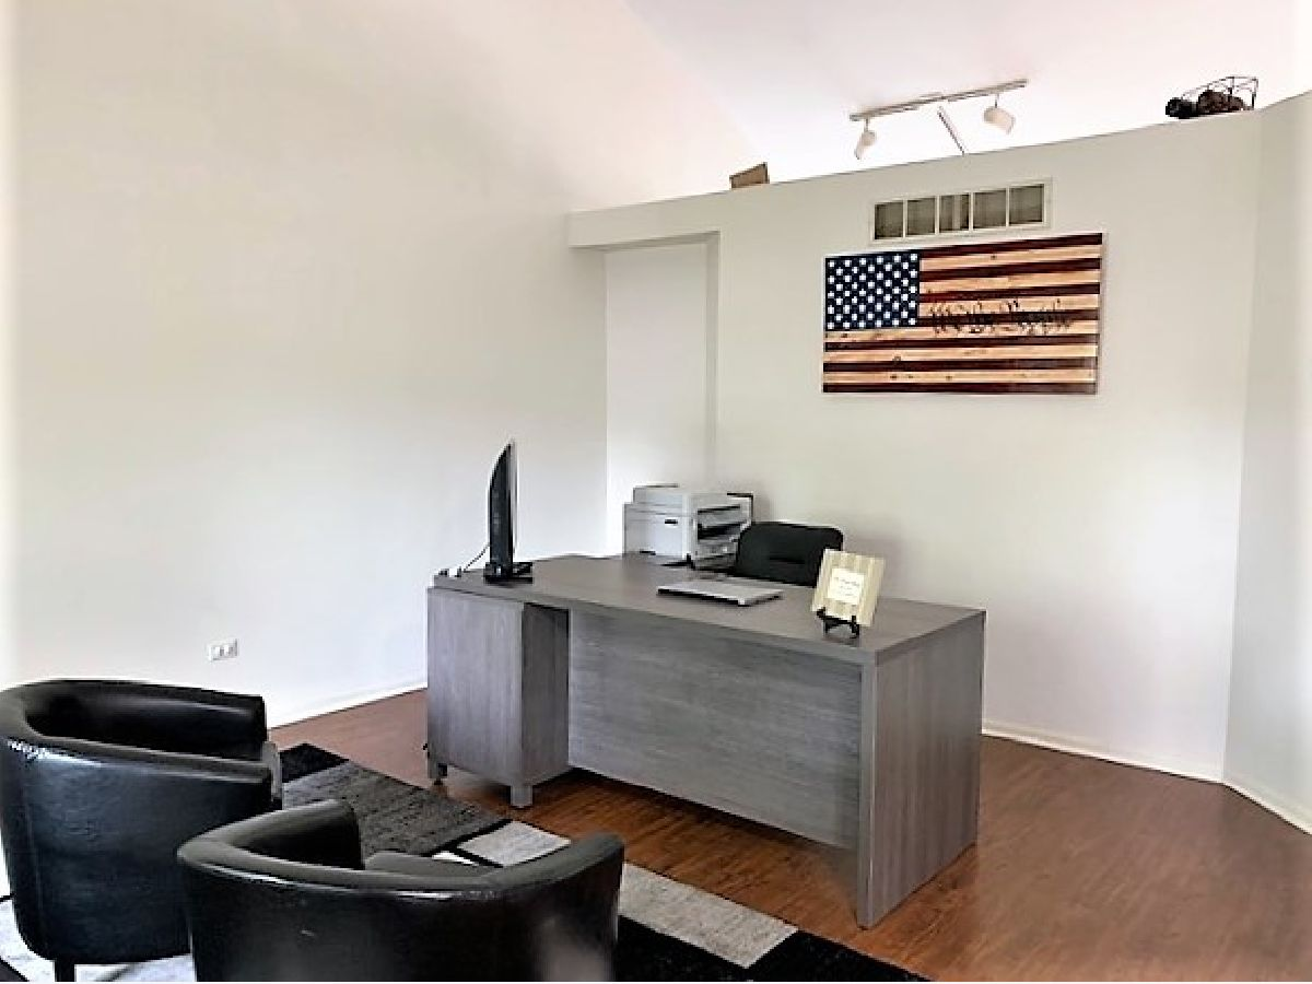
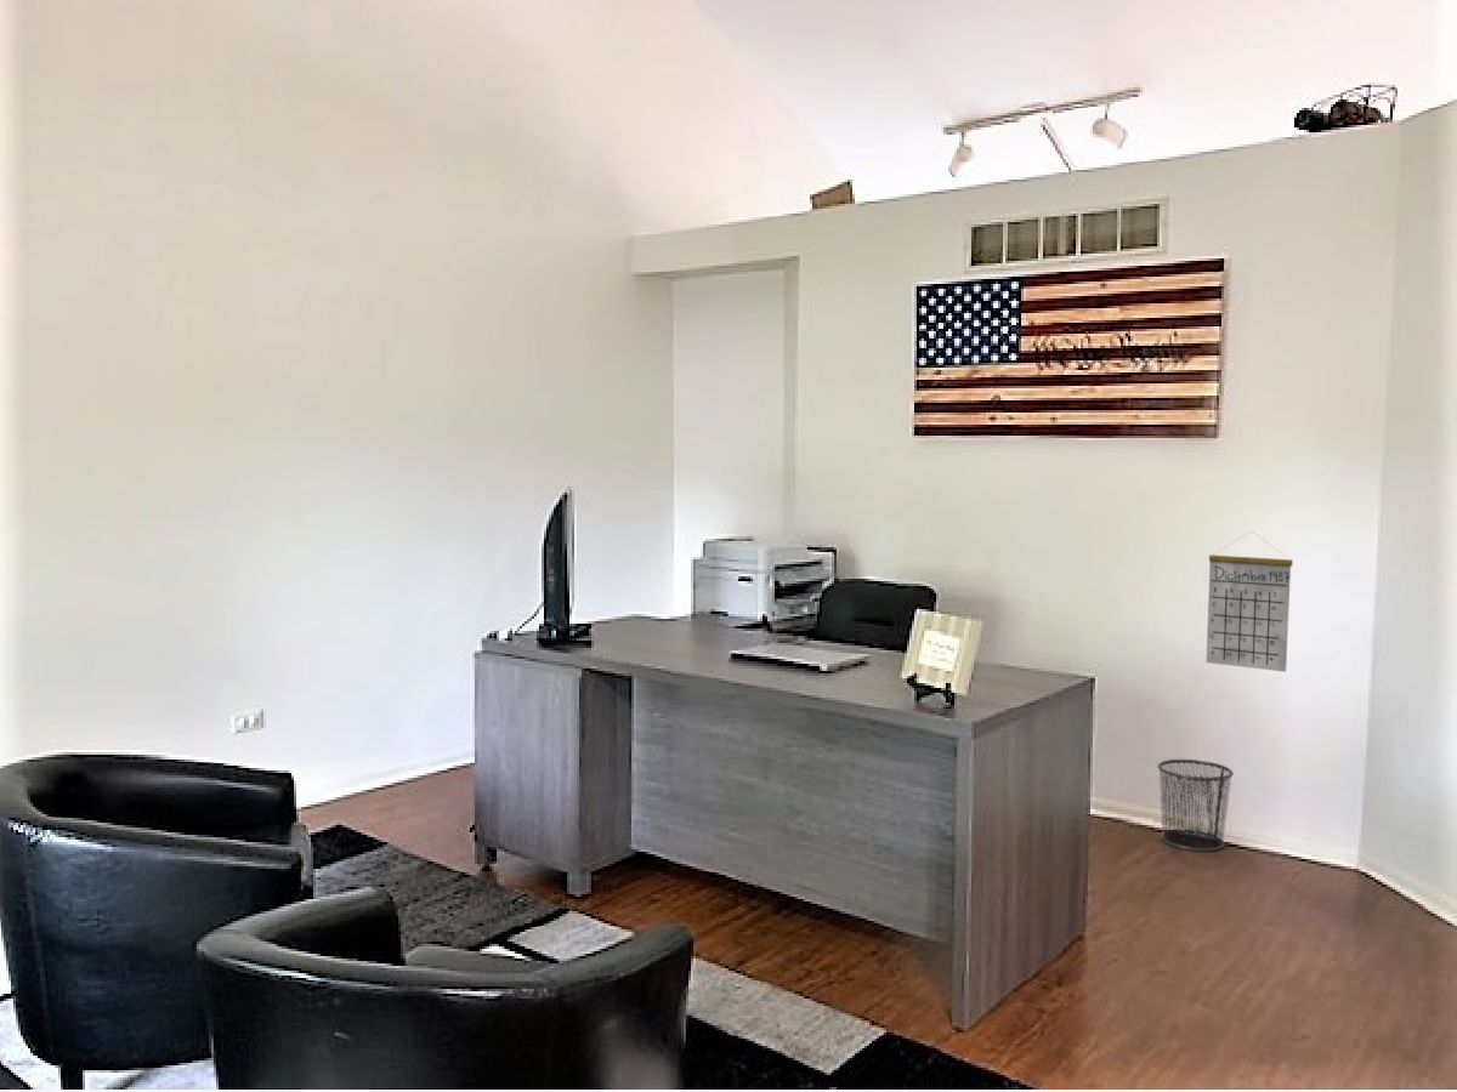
+ calendar [1204,531,1294,673]
+ waste bin [1156,758,1235,853]
